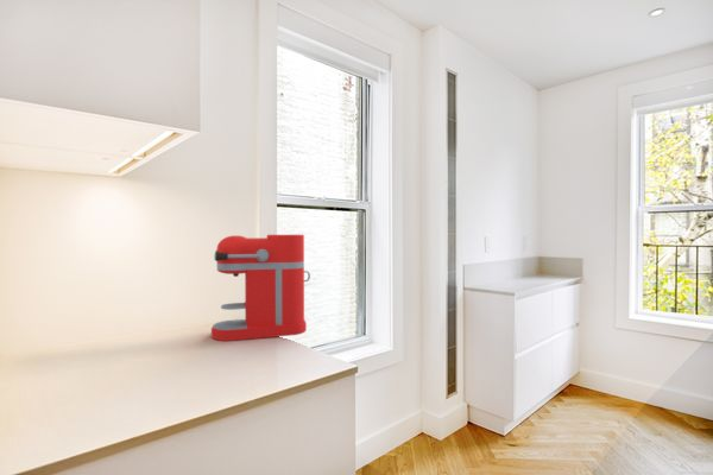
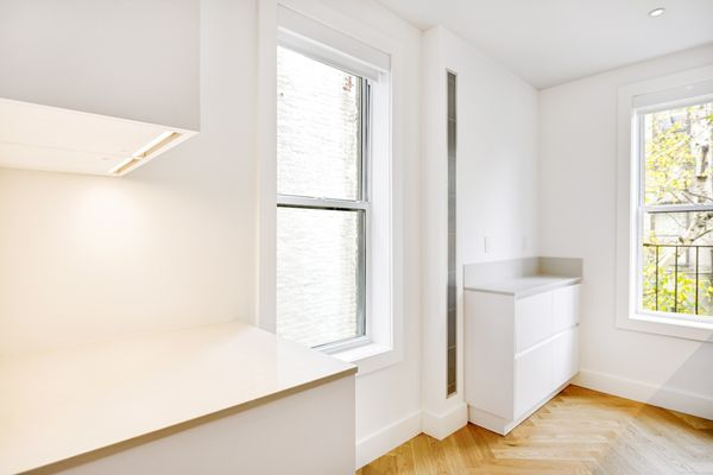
- coffee maker [210,234,311,342]
